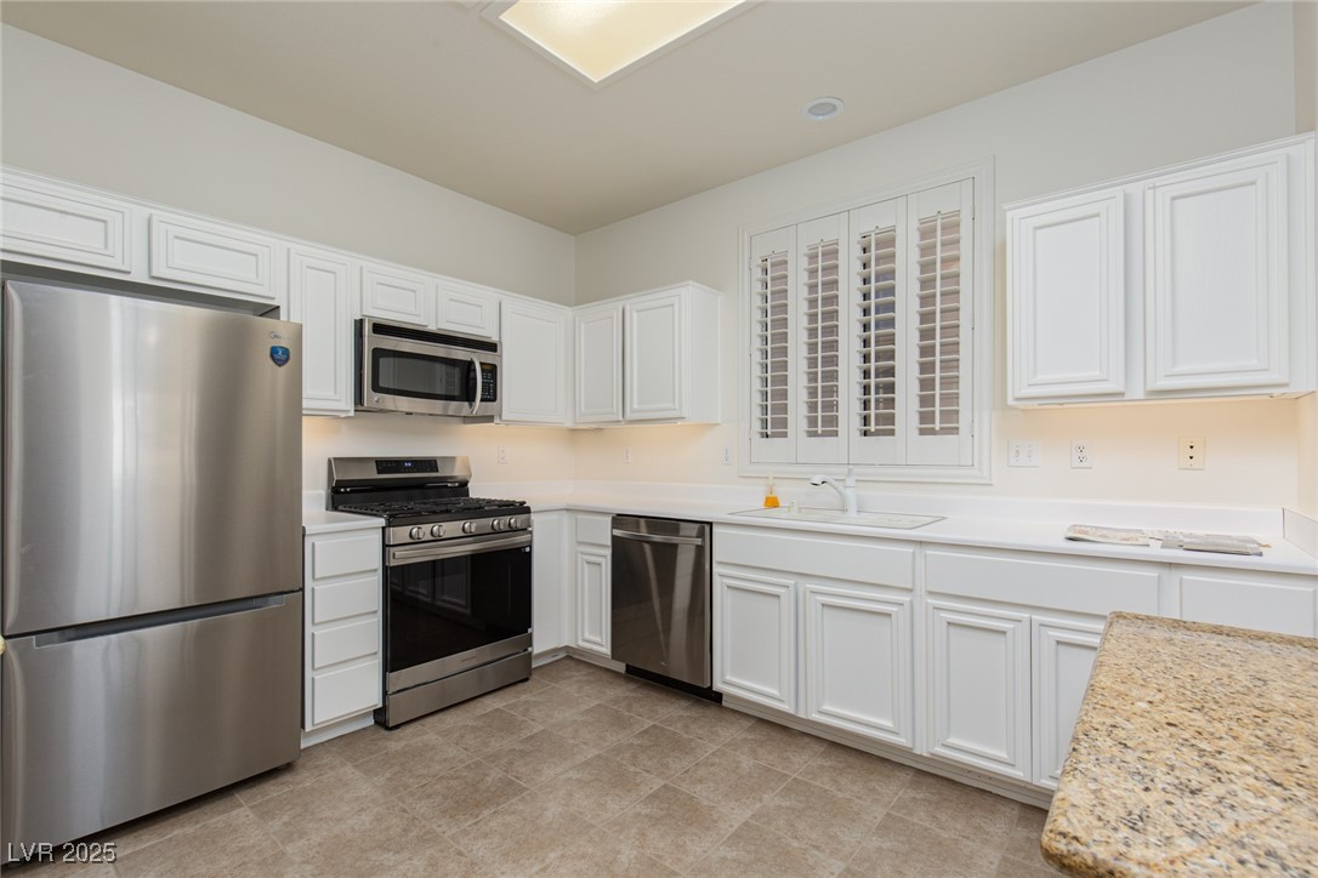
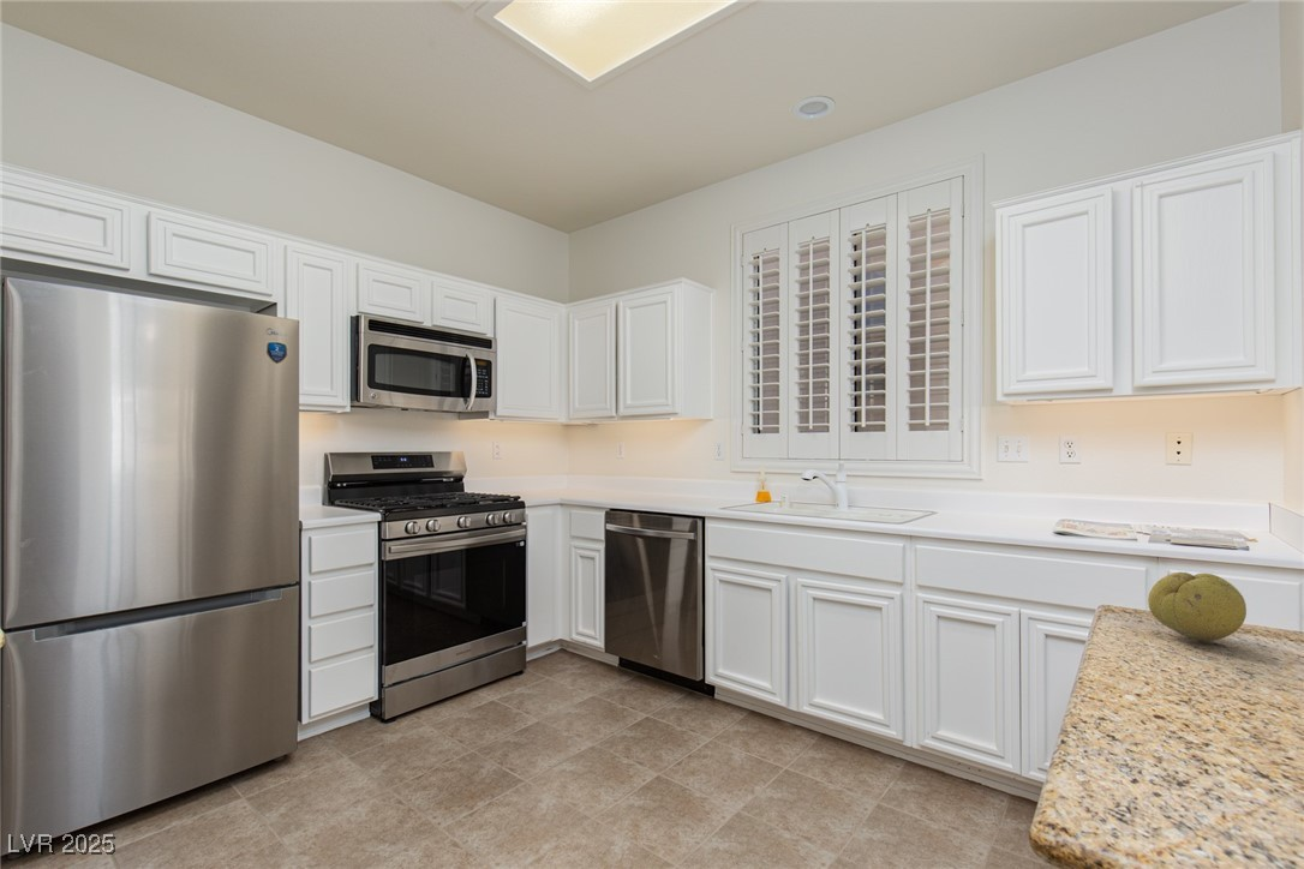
+ fruit [1147,571,1248,642]
